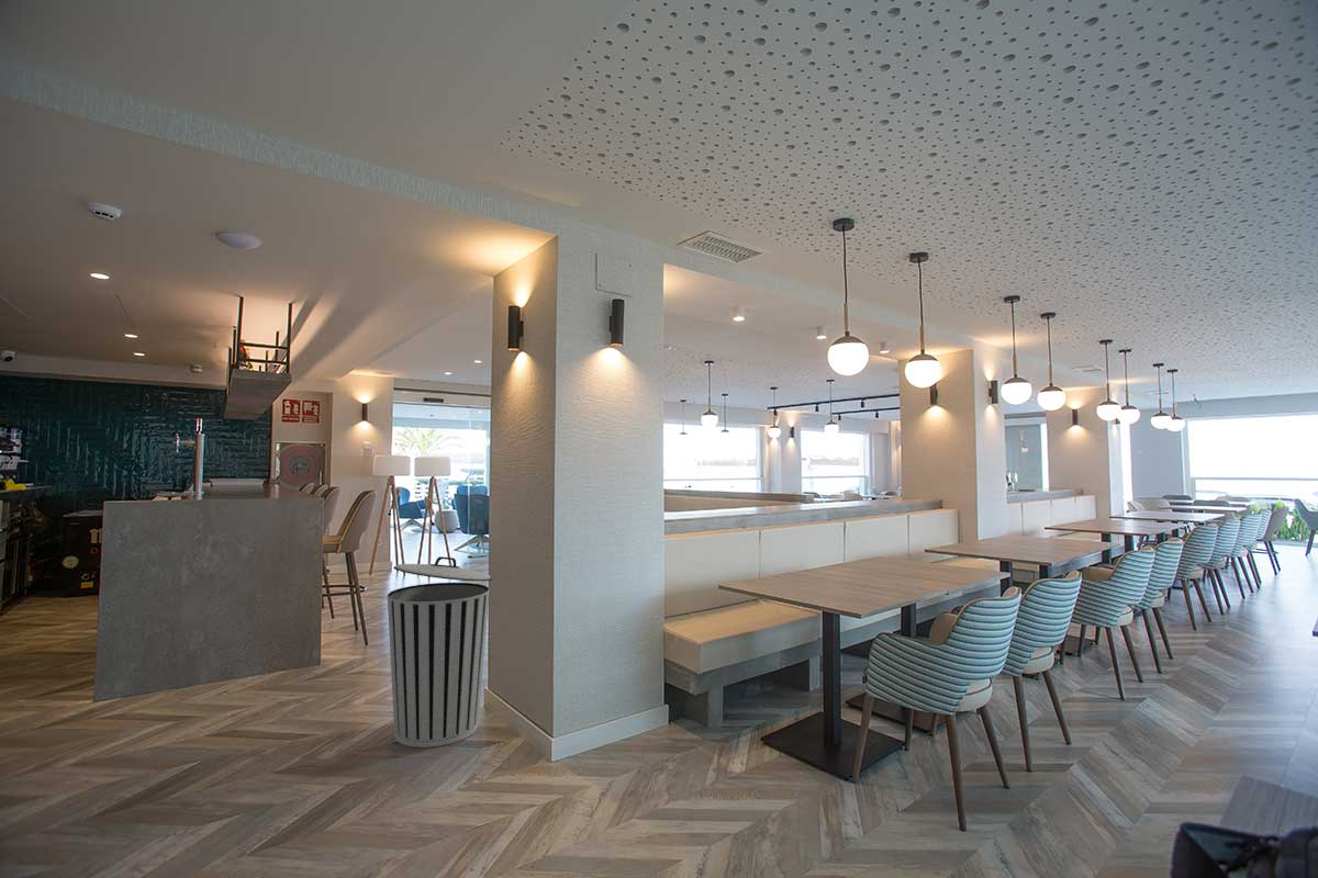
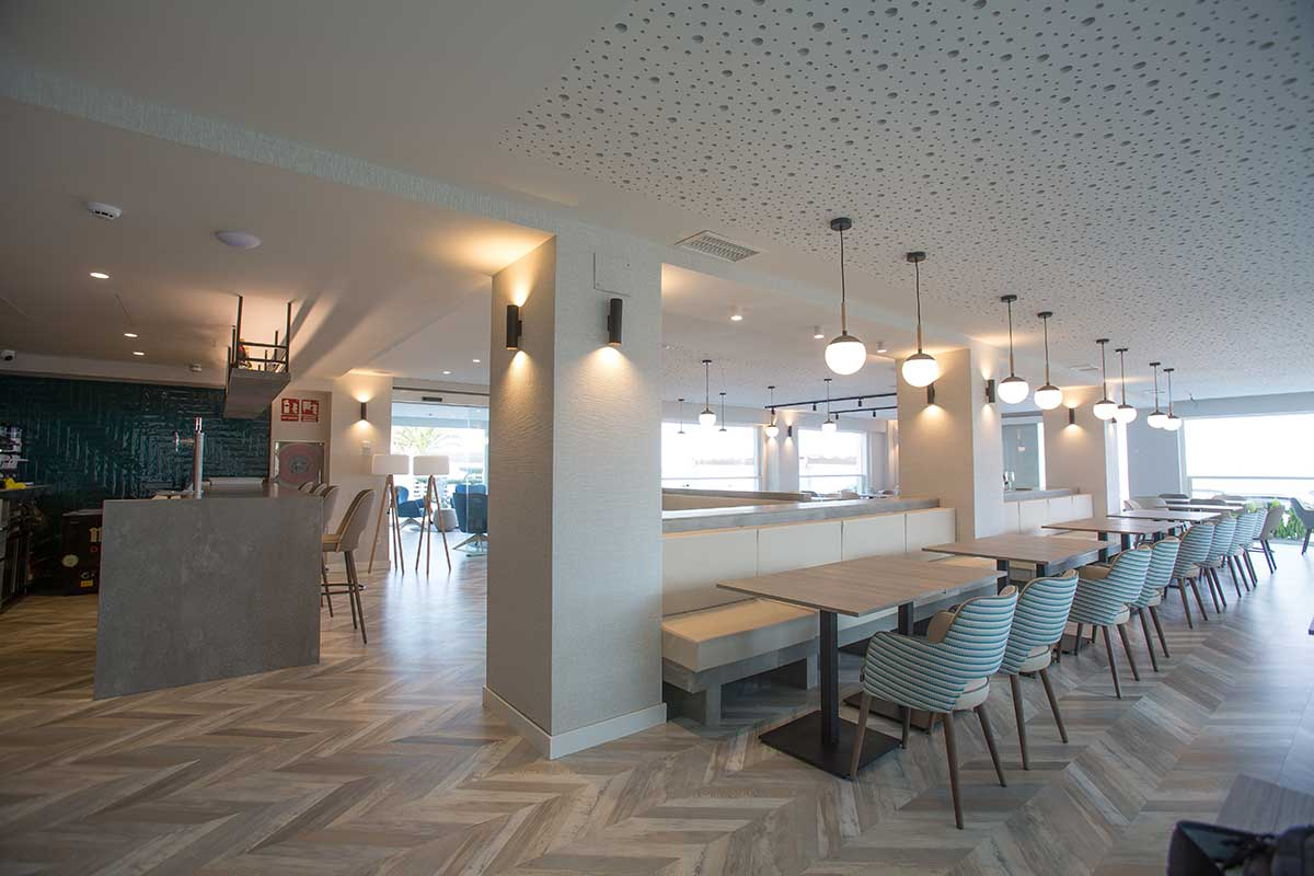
- trash can [386,555,493,748]
